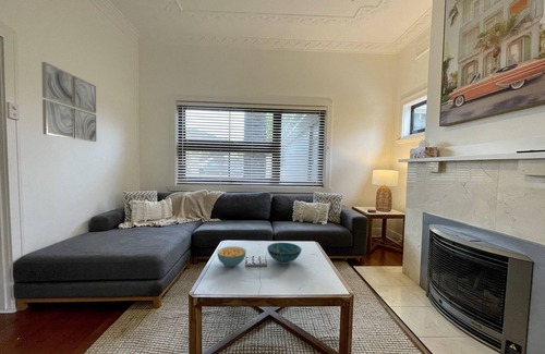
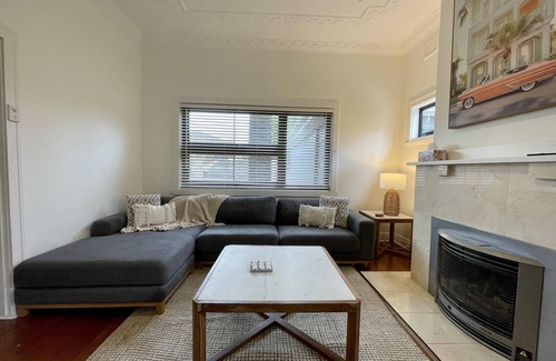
- cereal bowl [216,245,247,268]
- wall art [40,61,98,143]
- decorative bowl [266,242,303,265]
